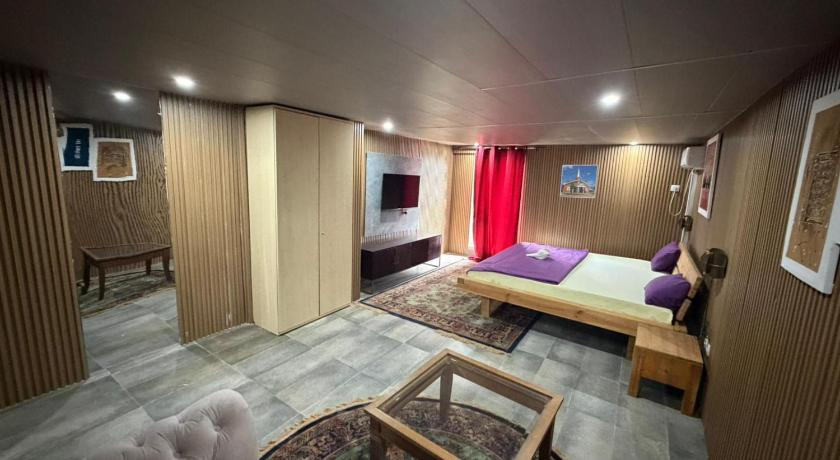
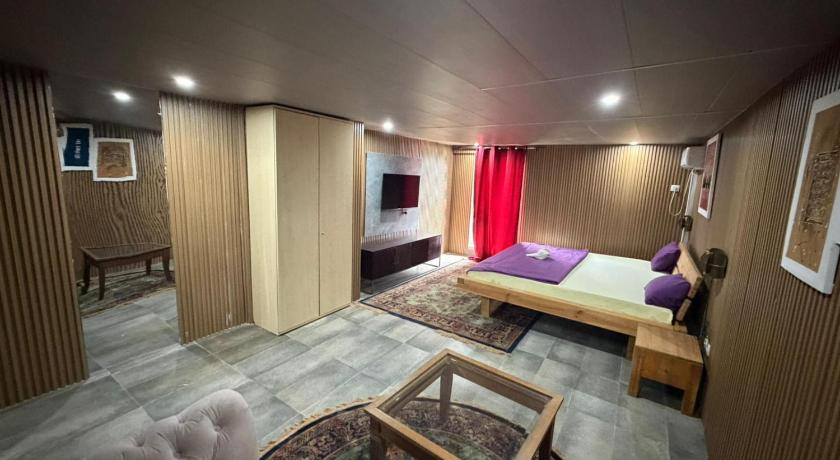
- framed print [559,164,599,199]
